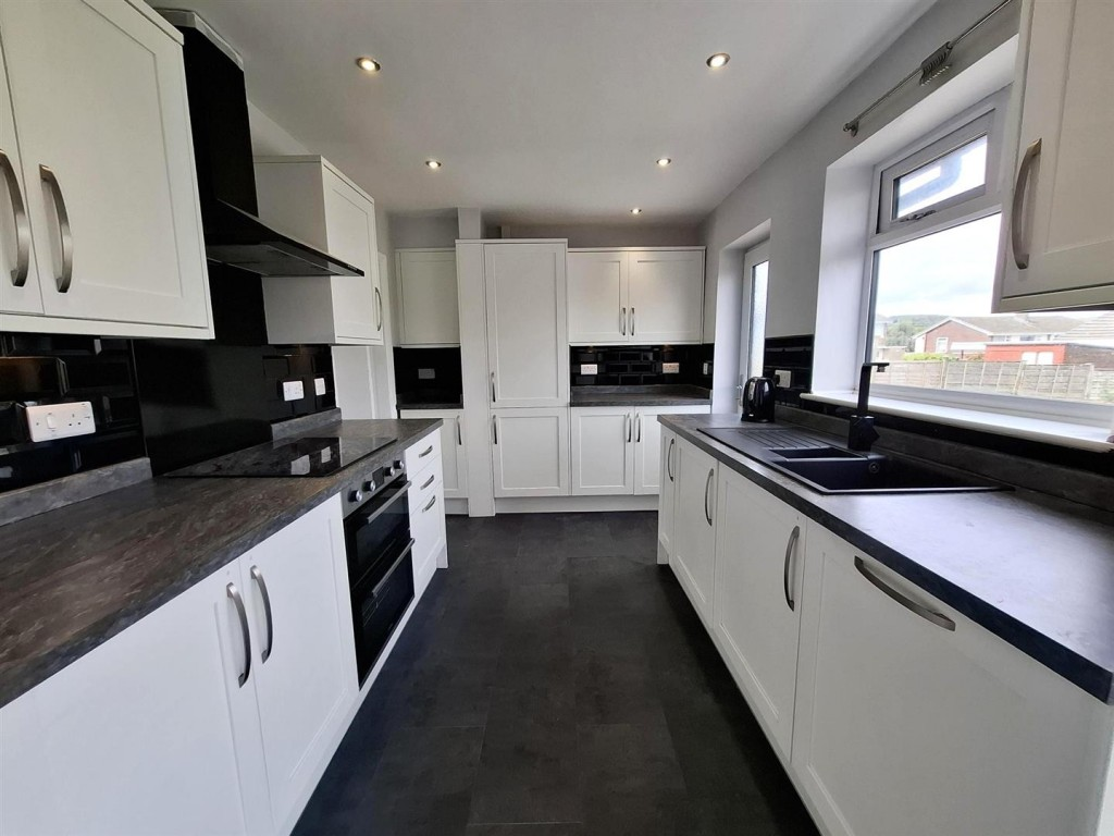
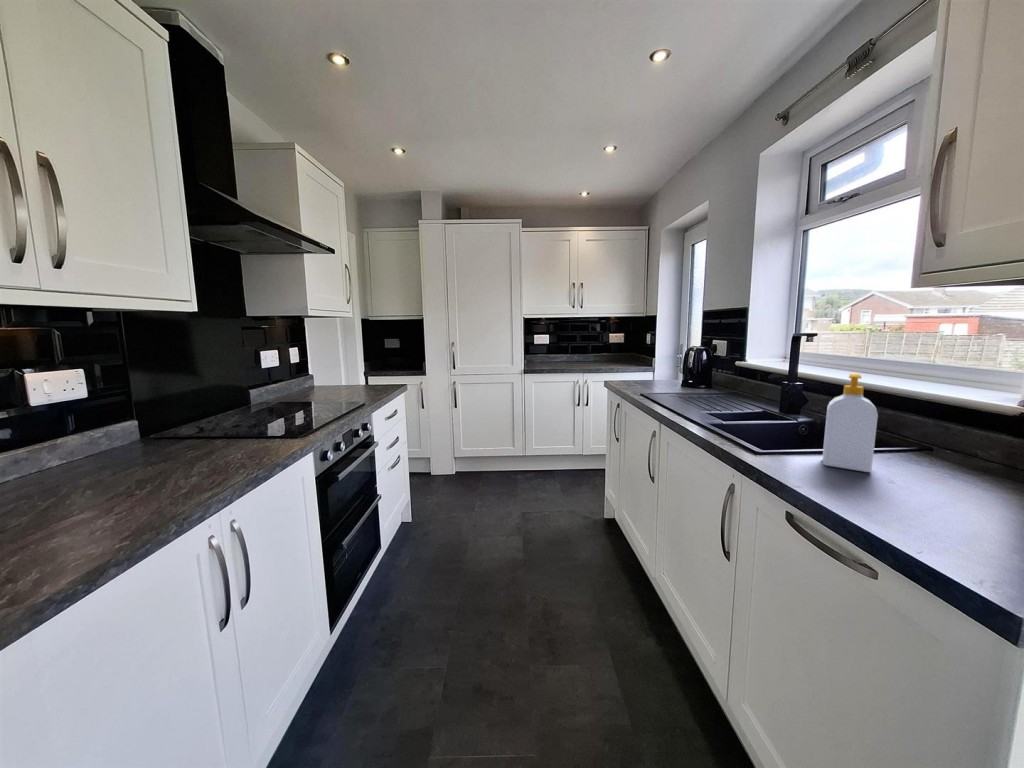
+ soap bottle [822,373,879,473]
